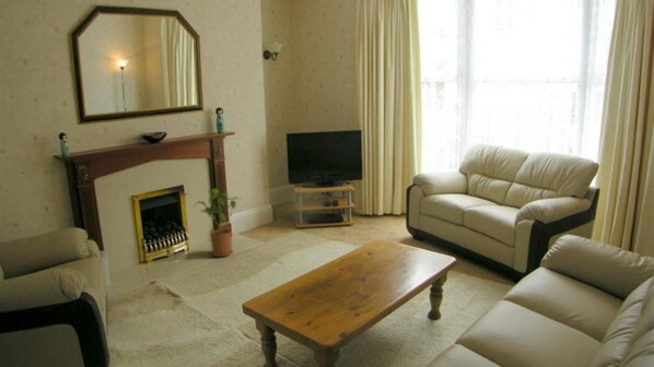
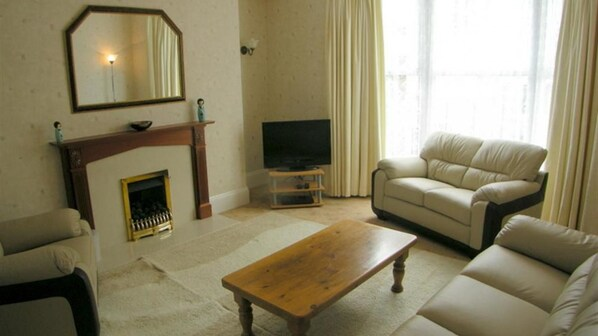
- house plant [192,188,240,258]
